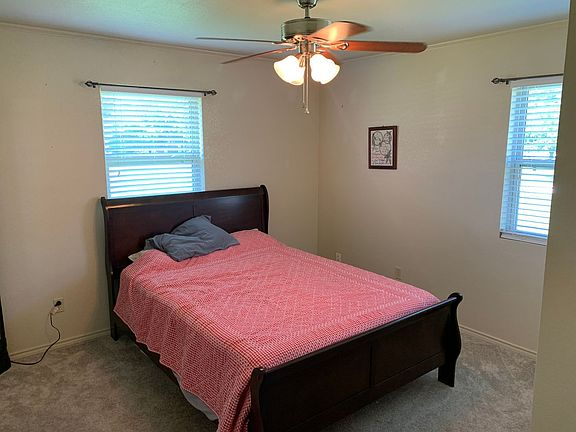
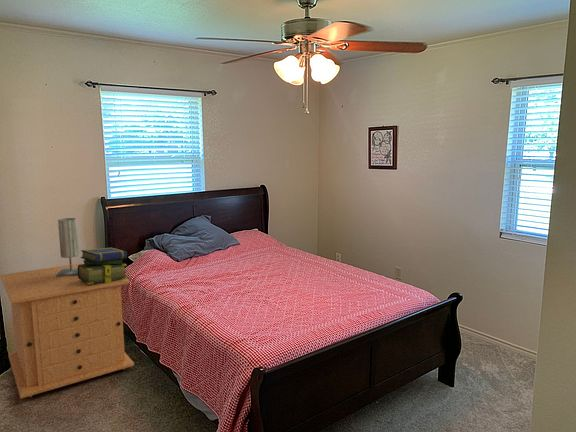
+ dresser [0,262,135,400]
+ stack of books [78,247,128,284]
+ table lamp [56,217,80,277]
